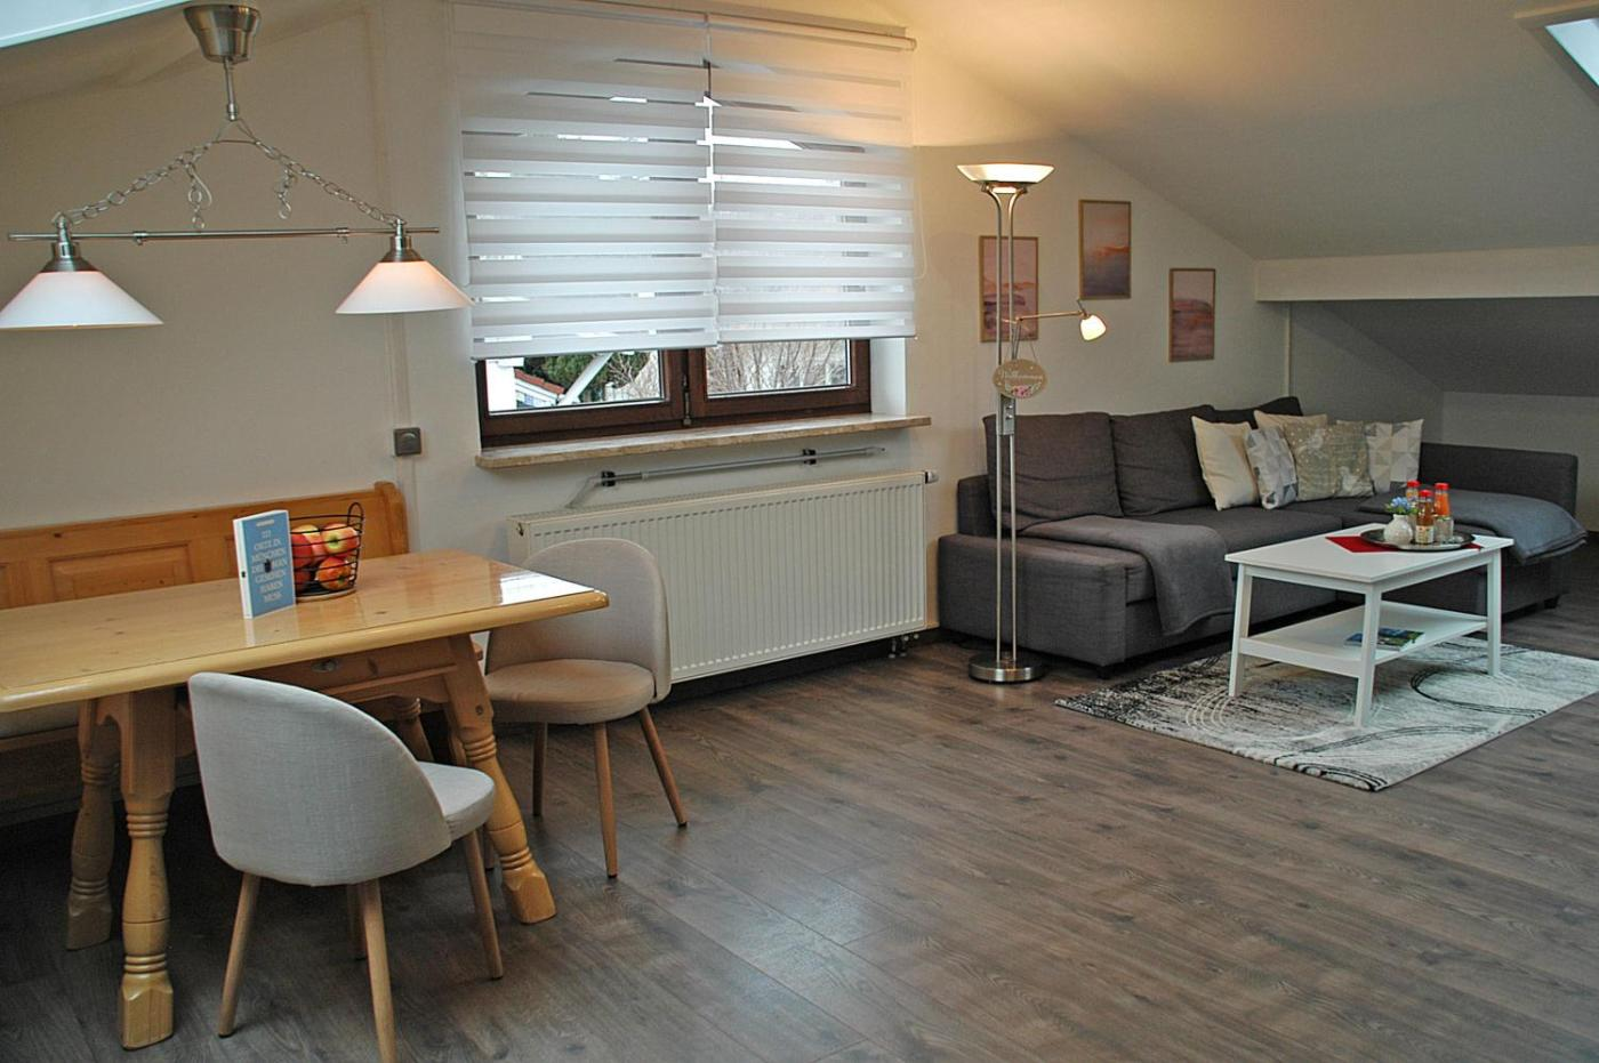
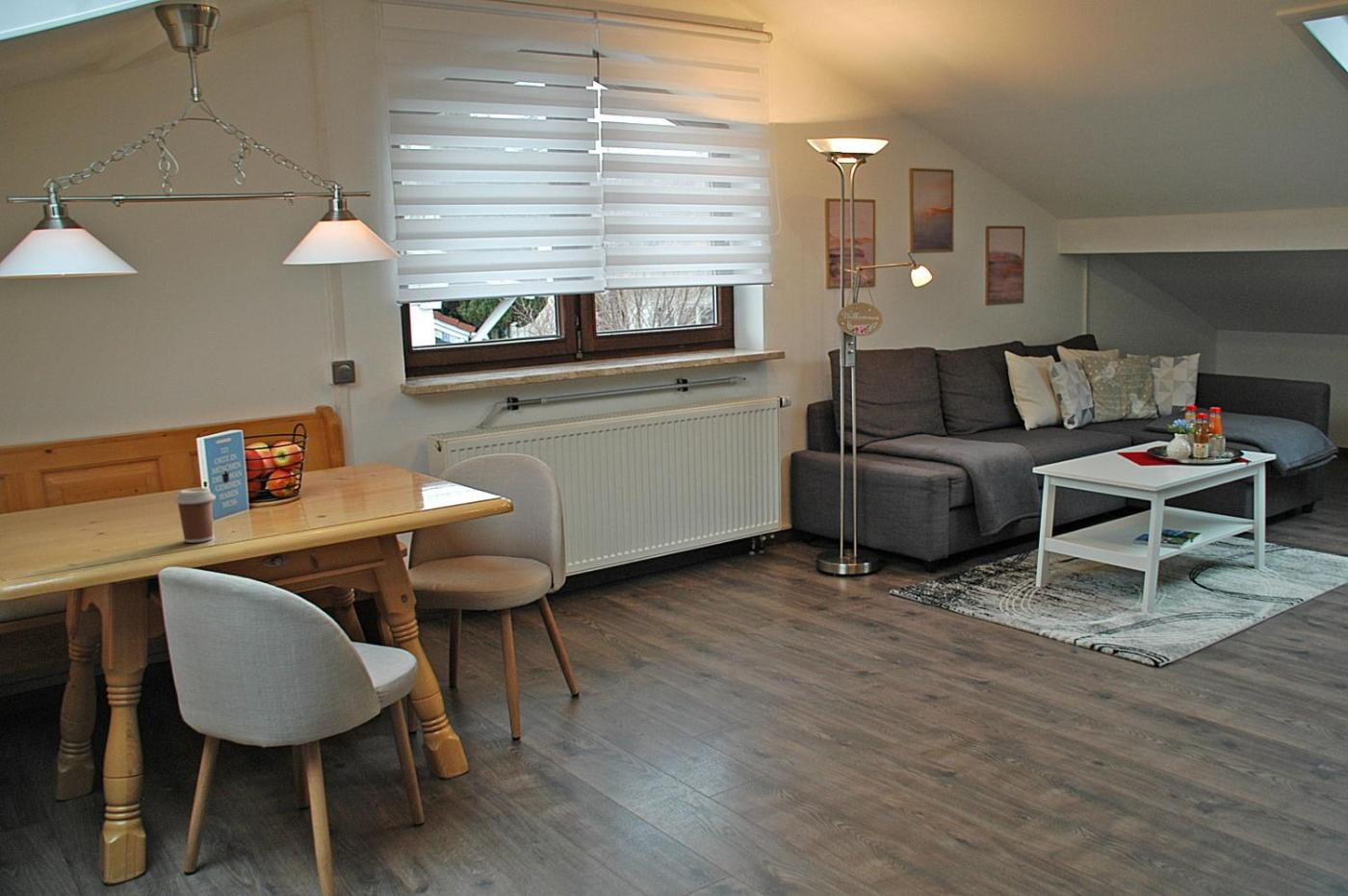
+ coffee cup [173,487,217,544]
